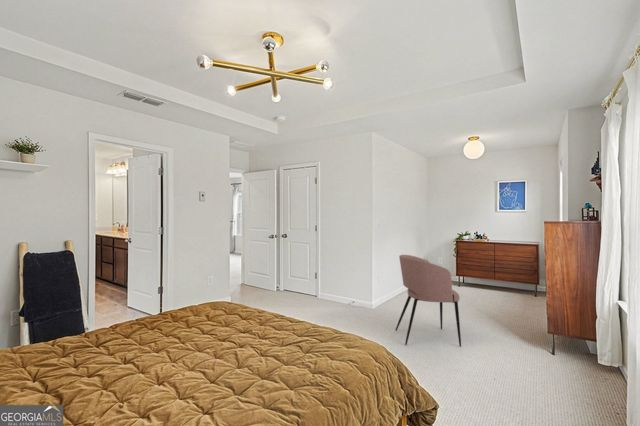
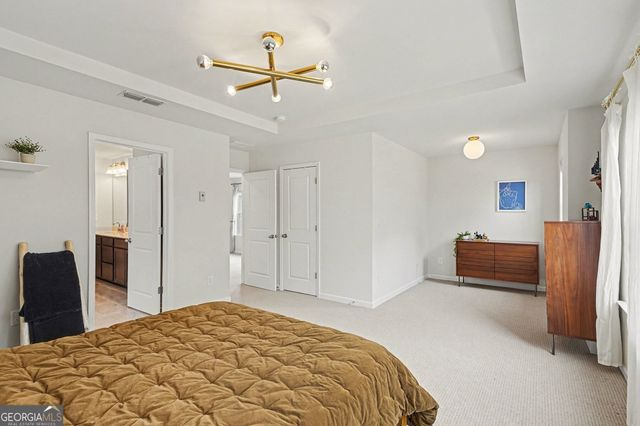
- armchair [394,254,462,348]
